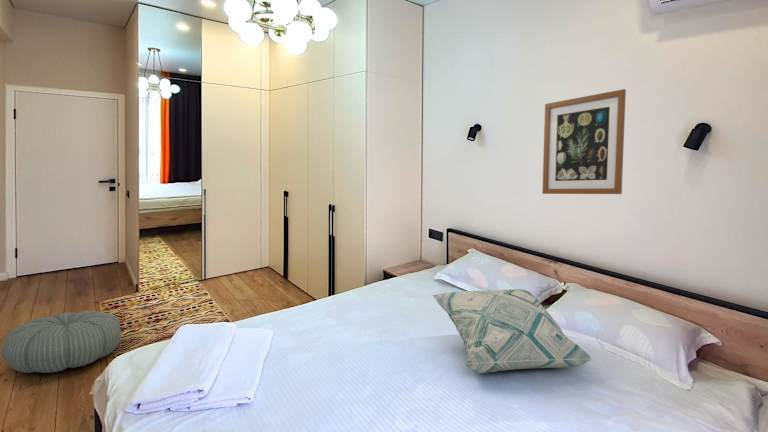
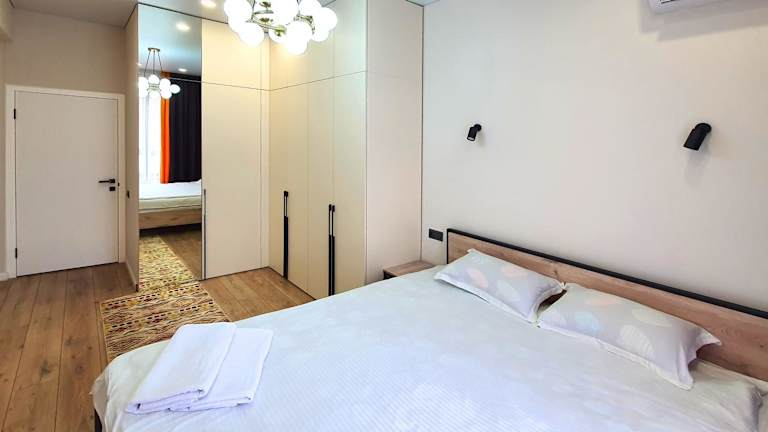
- decorative pillow [431,288,593,374]
- pouf [1,310,122,374]
- wall art [541,88,627,195]
